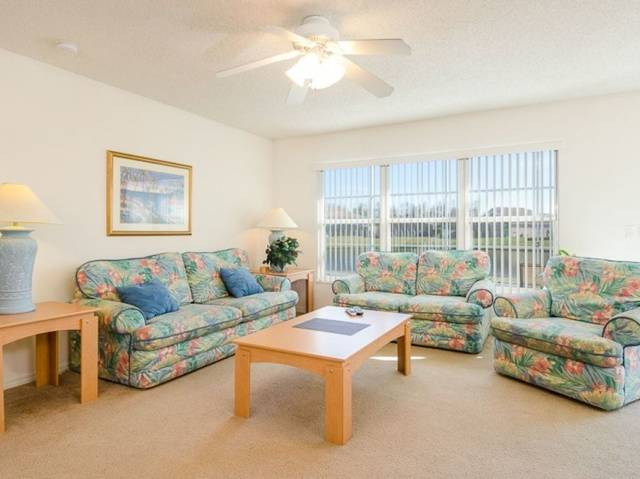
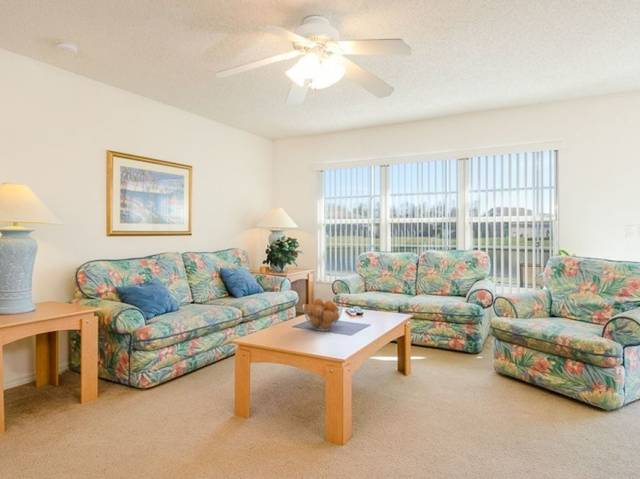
+ fruit basket [302,298,344,332]
